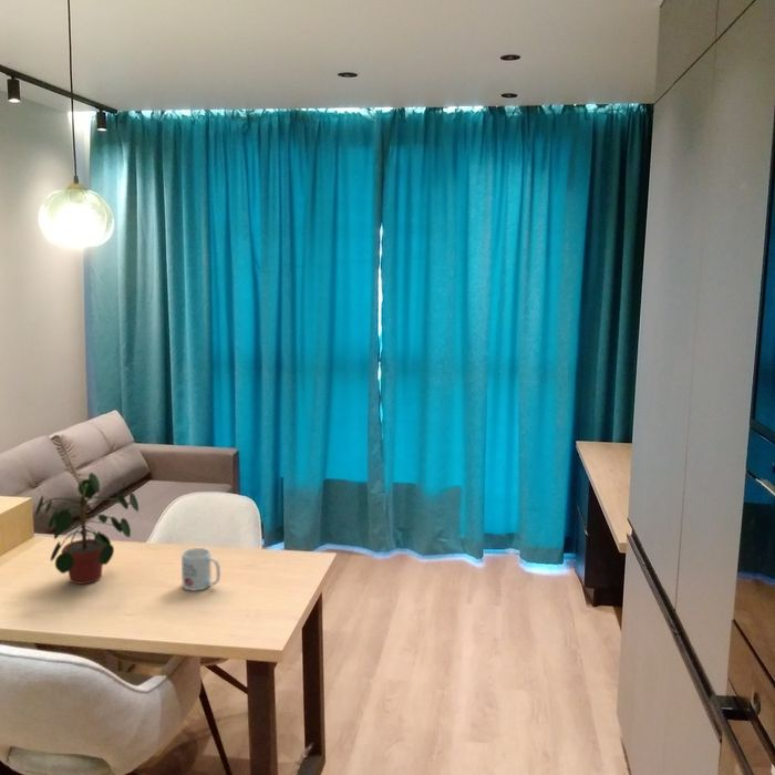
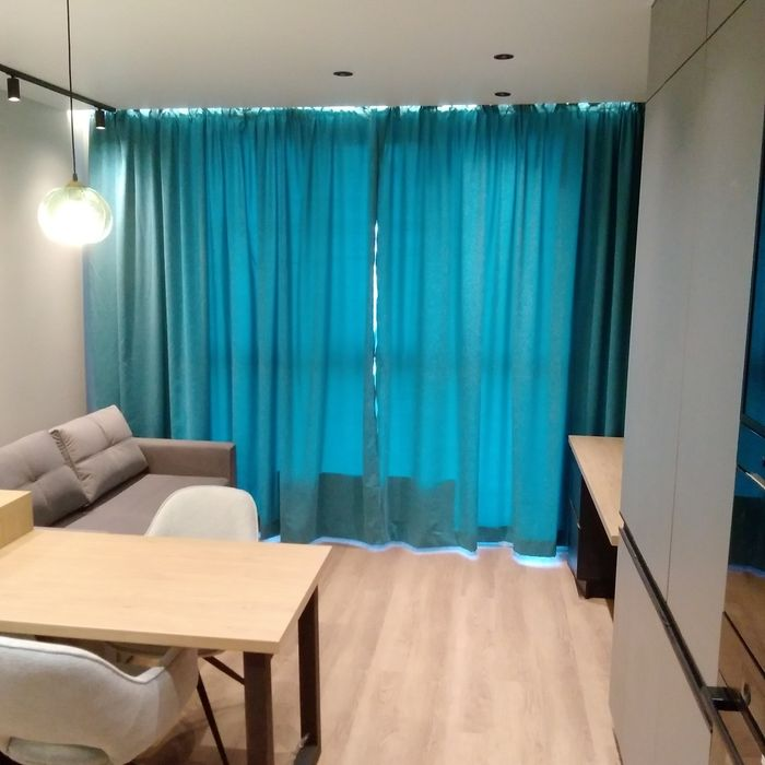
- mug [180,547,221,591]
- potted plant [34,472,140,585]
